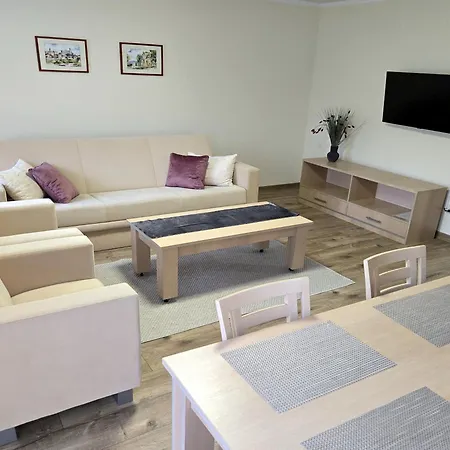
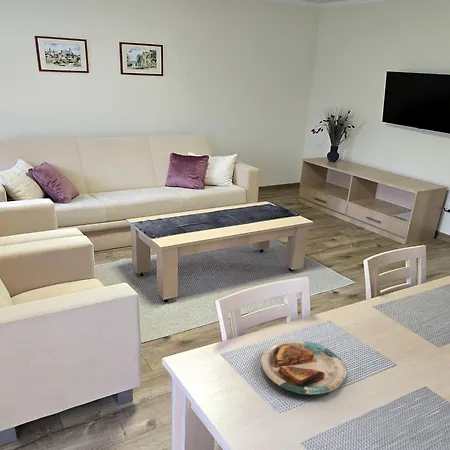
+ plate [260,339,348,396]
